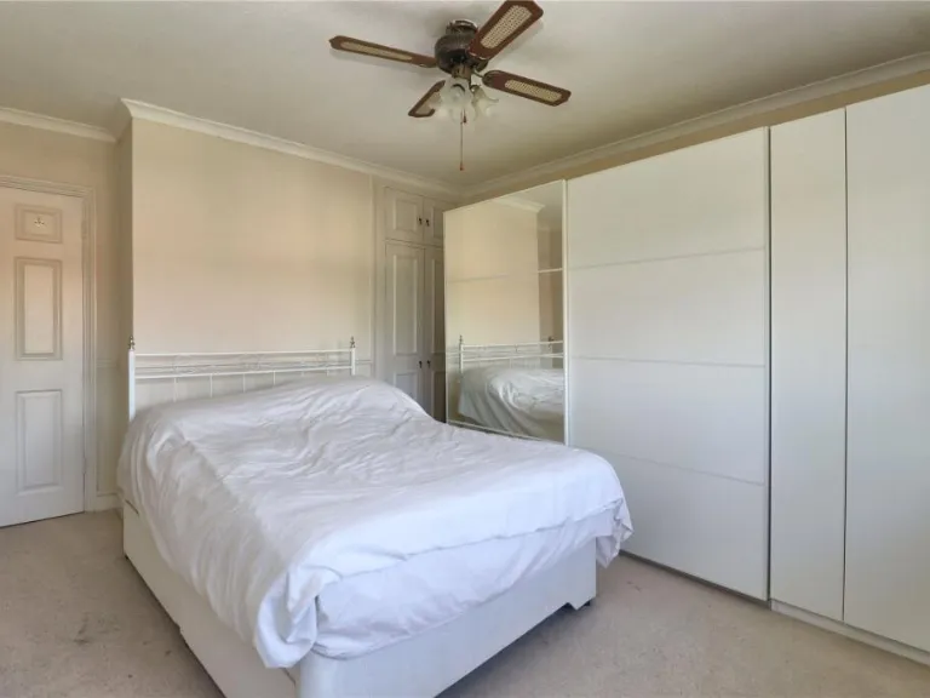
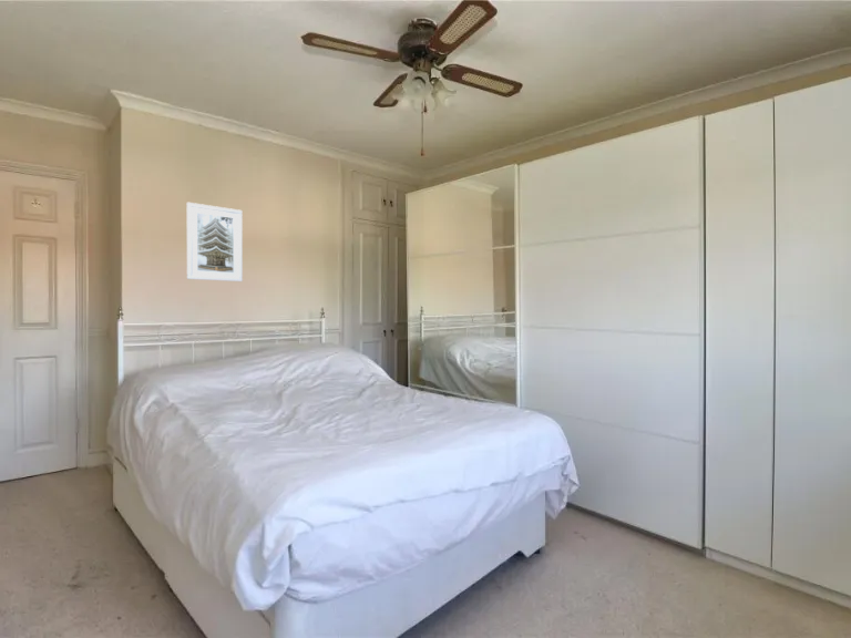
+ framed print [186,202,244,282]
